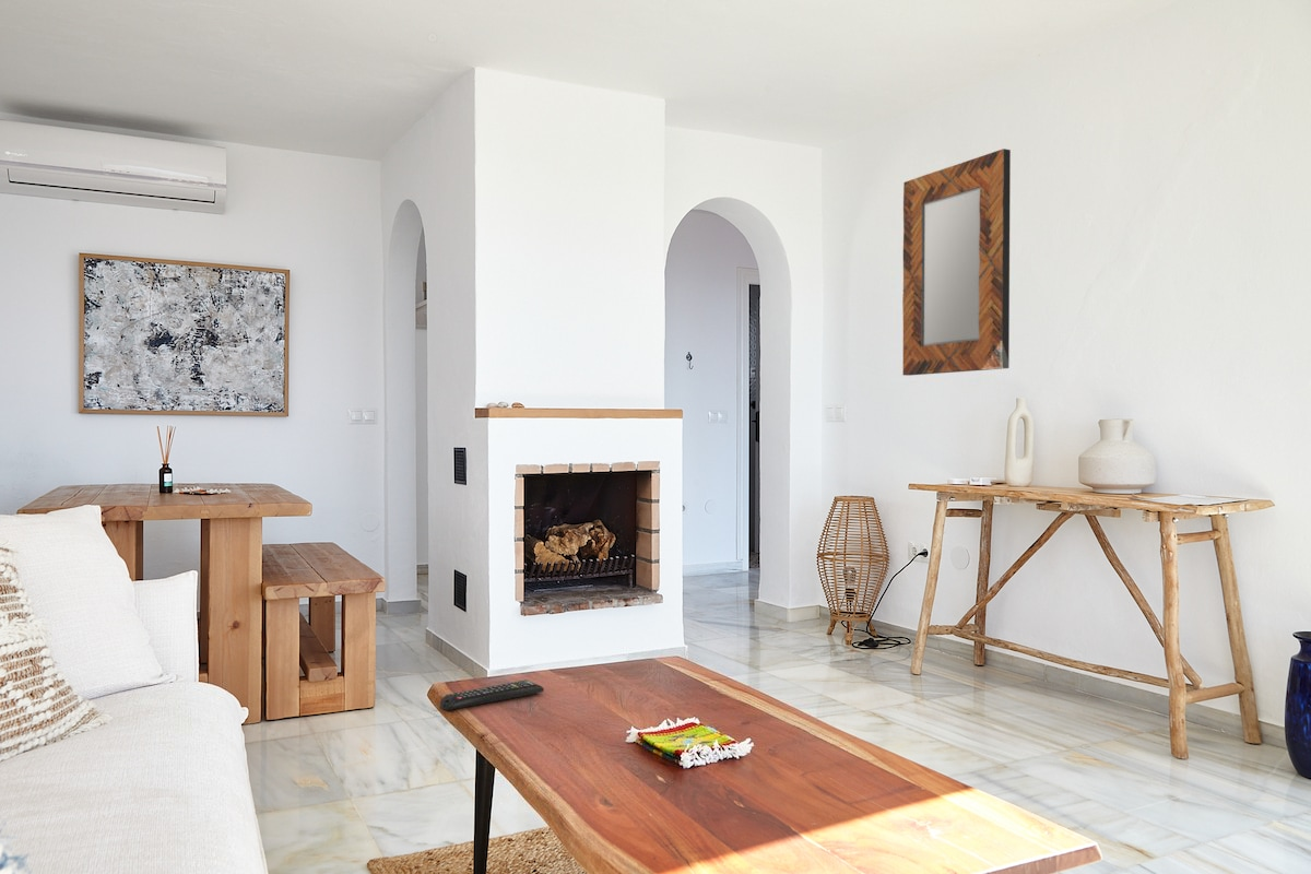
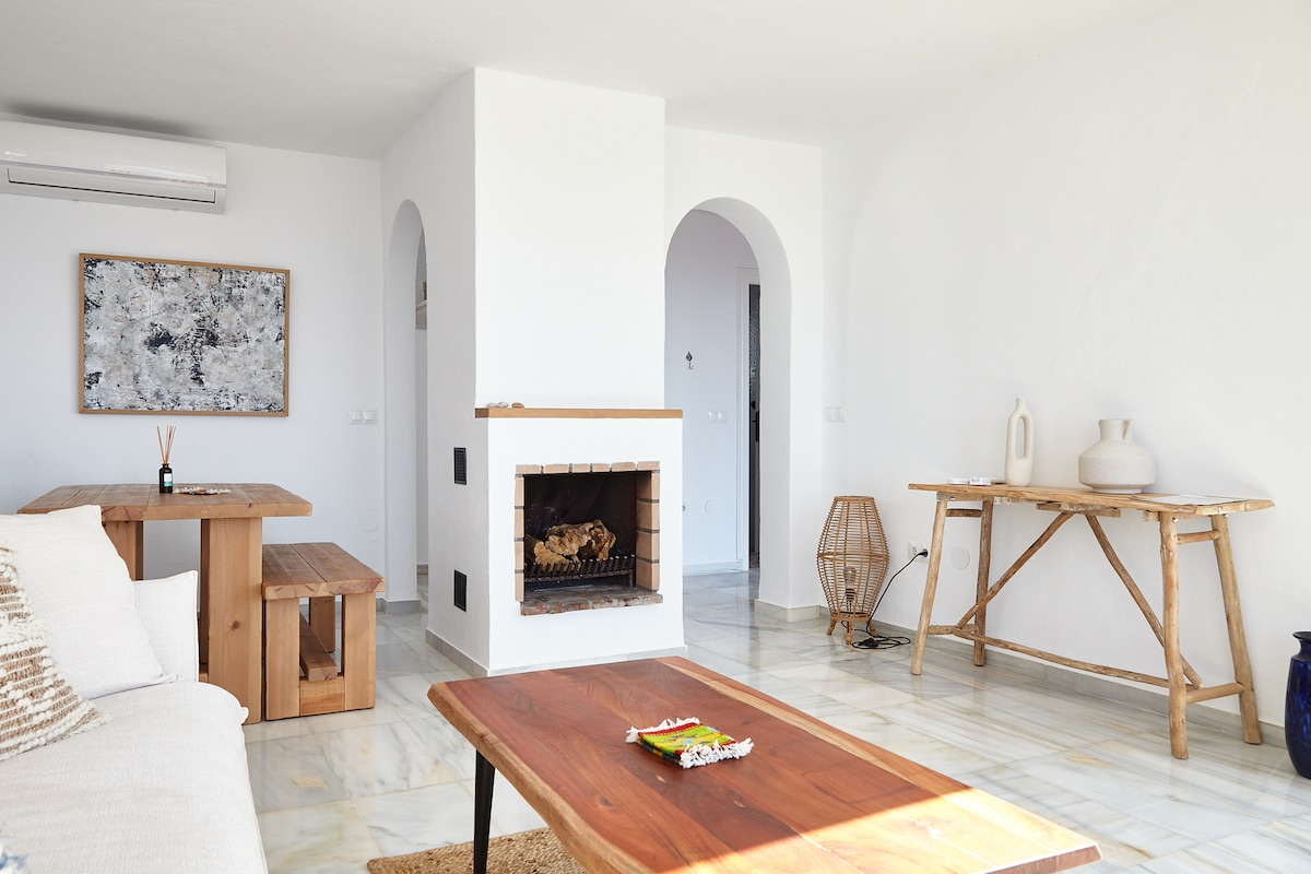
- remote control [439,678,545,712]
- home mirror [901,147,1012,377]
